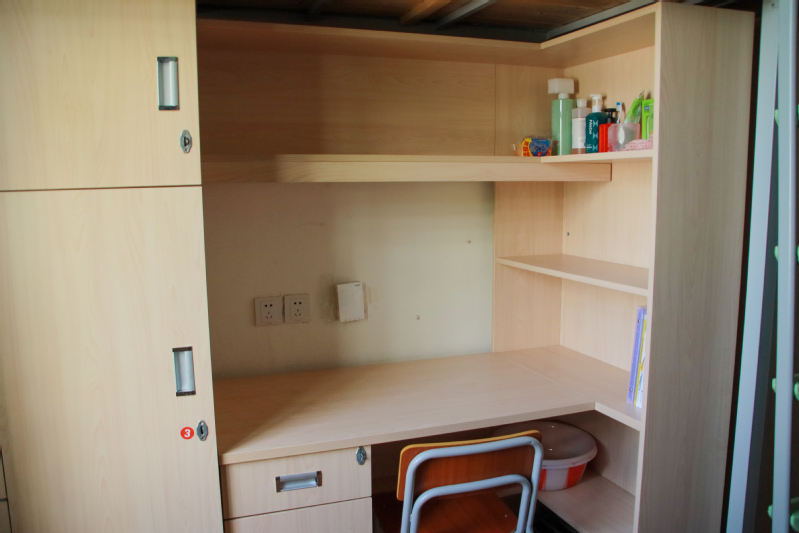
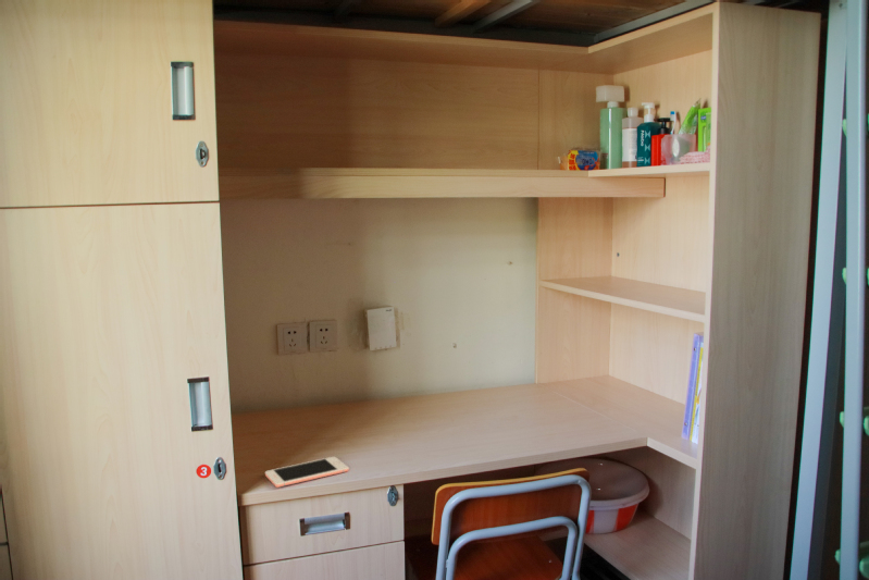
+ cell phone [264,456,349,489]
